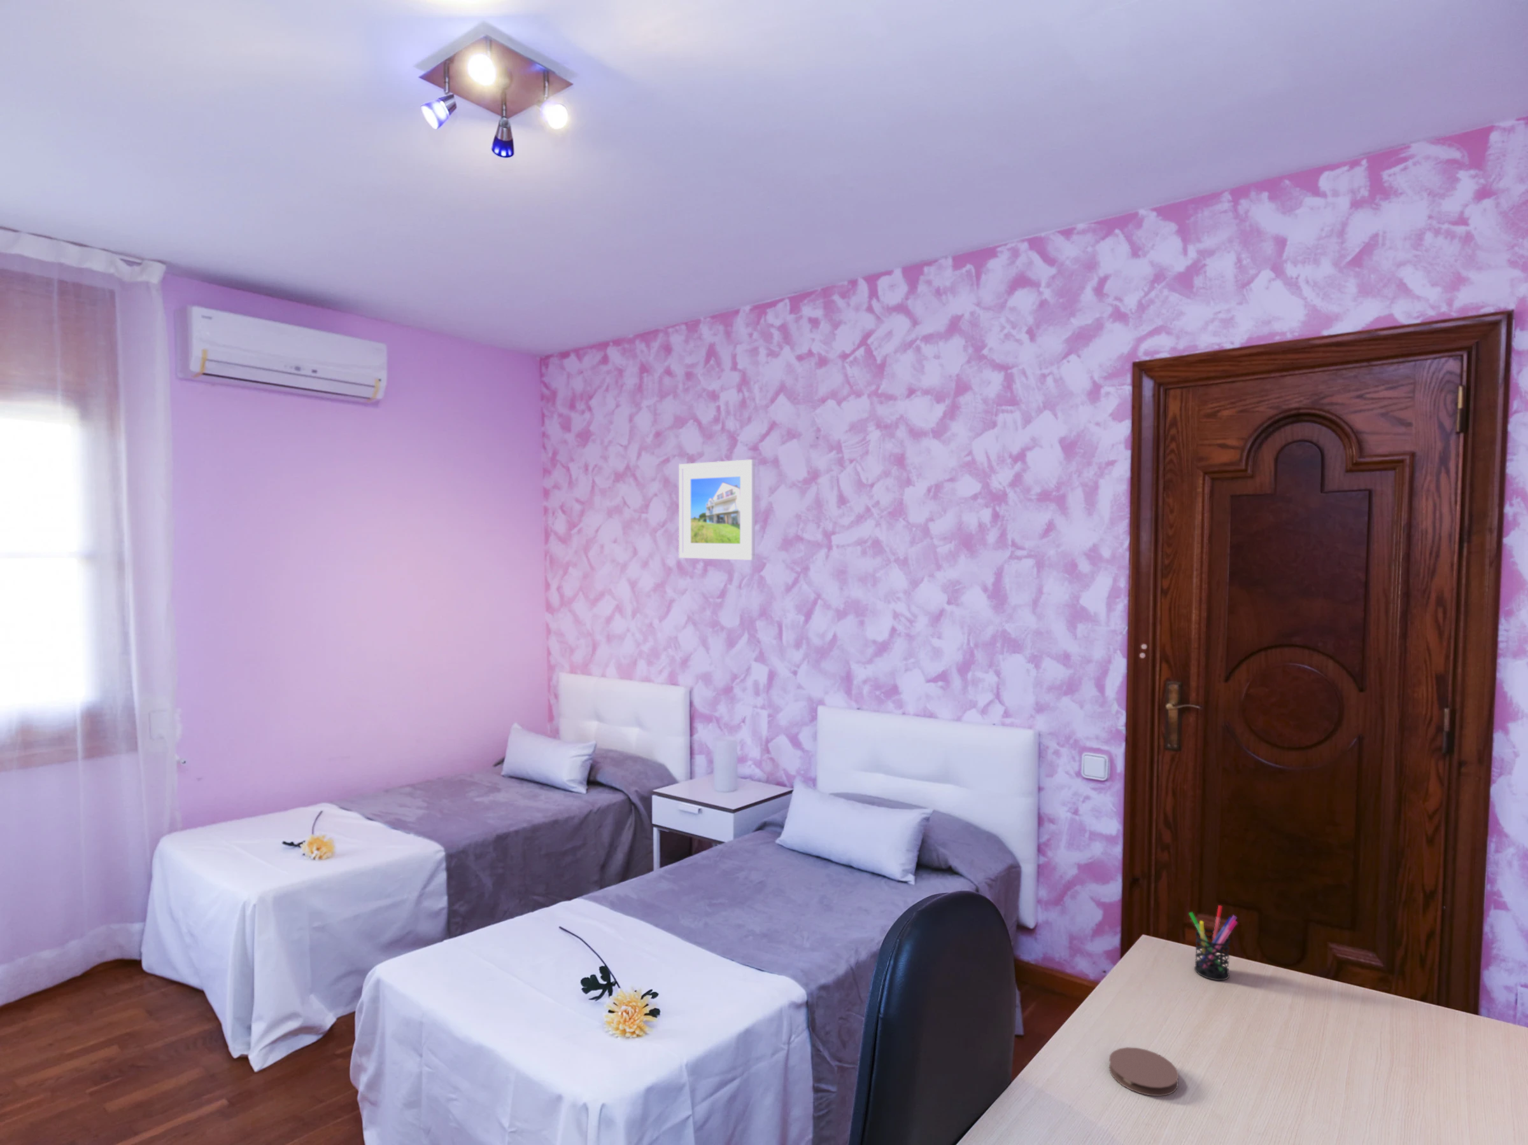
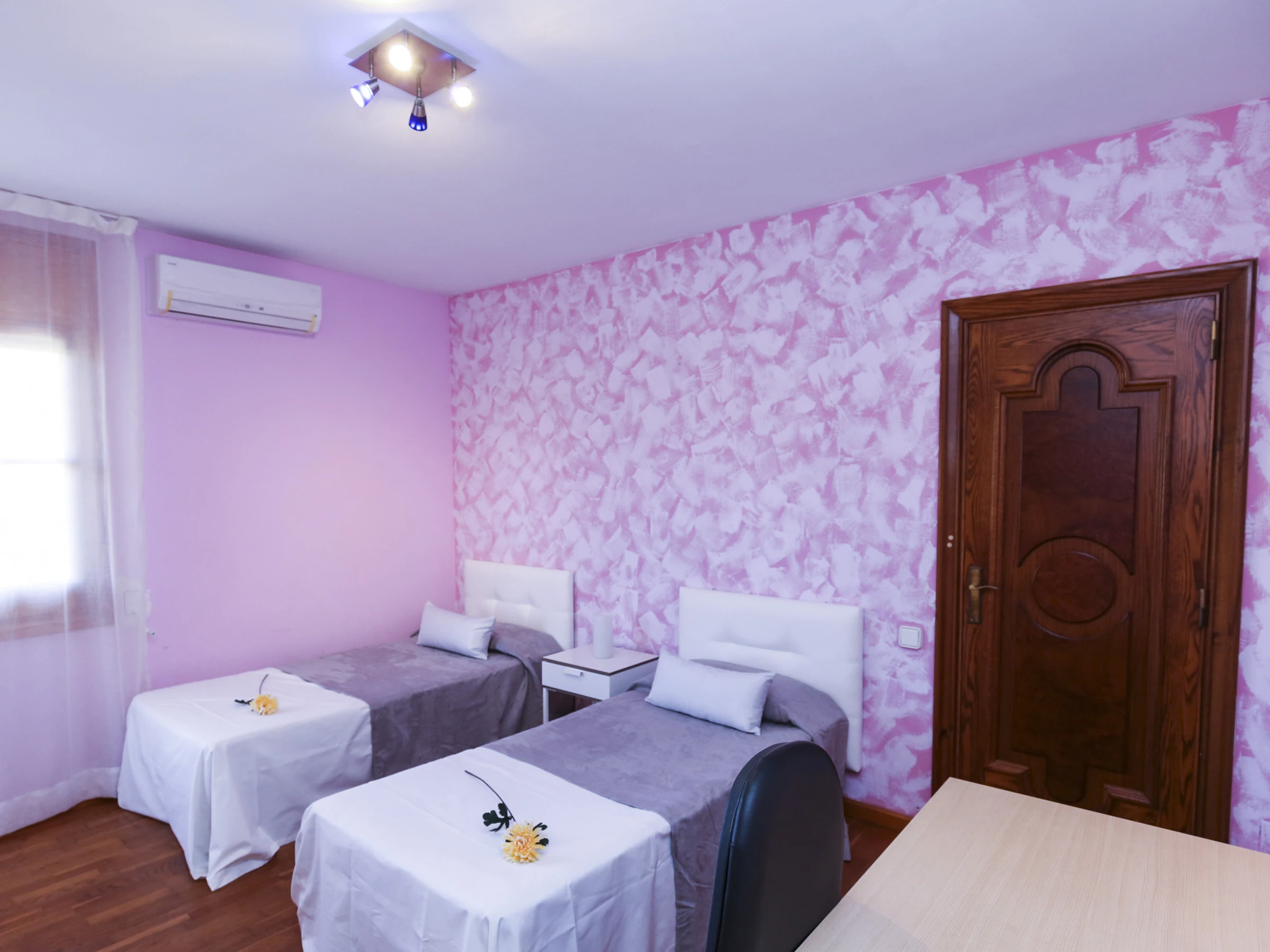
- coaster [1108,1046,1179,1097]
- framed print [679,458,756,560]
- pen holder [1188,904,1238,981]
